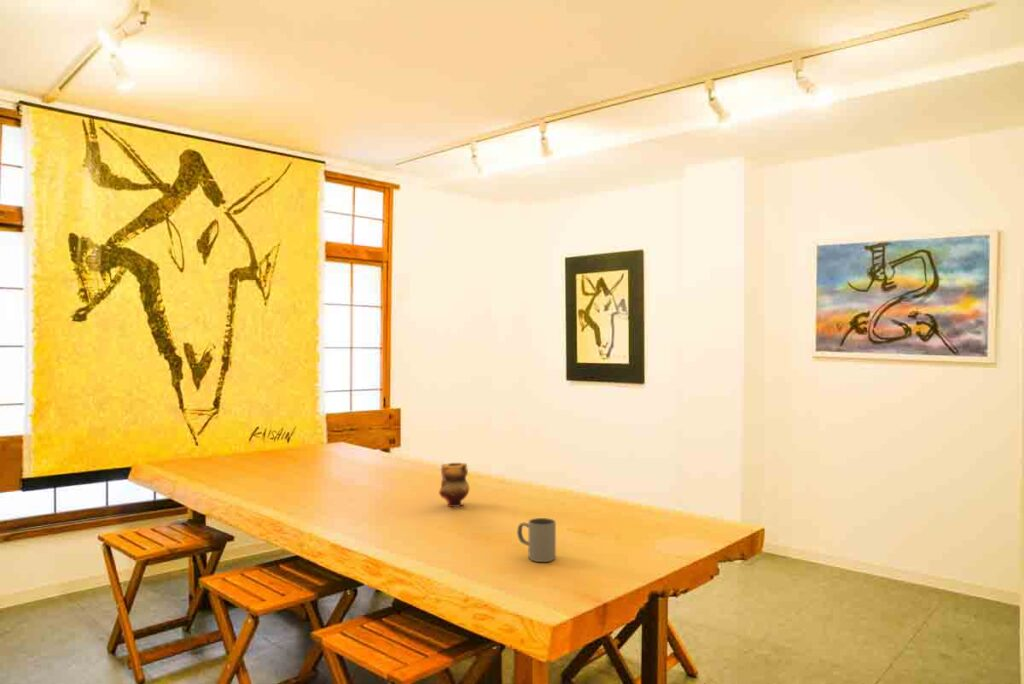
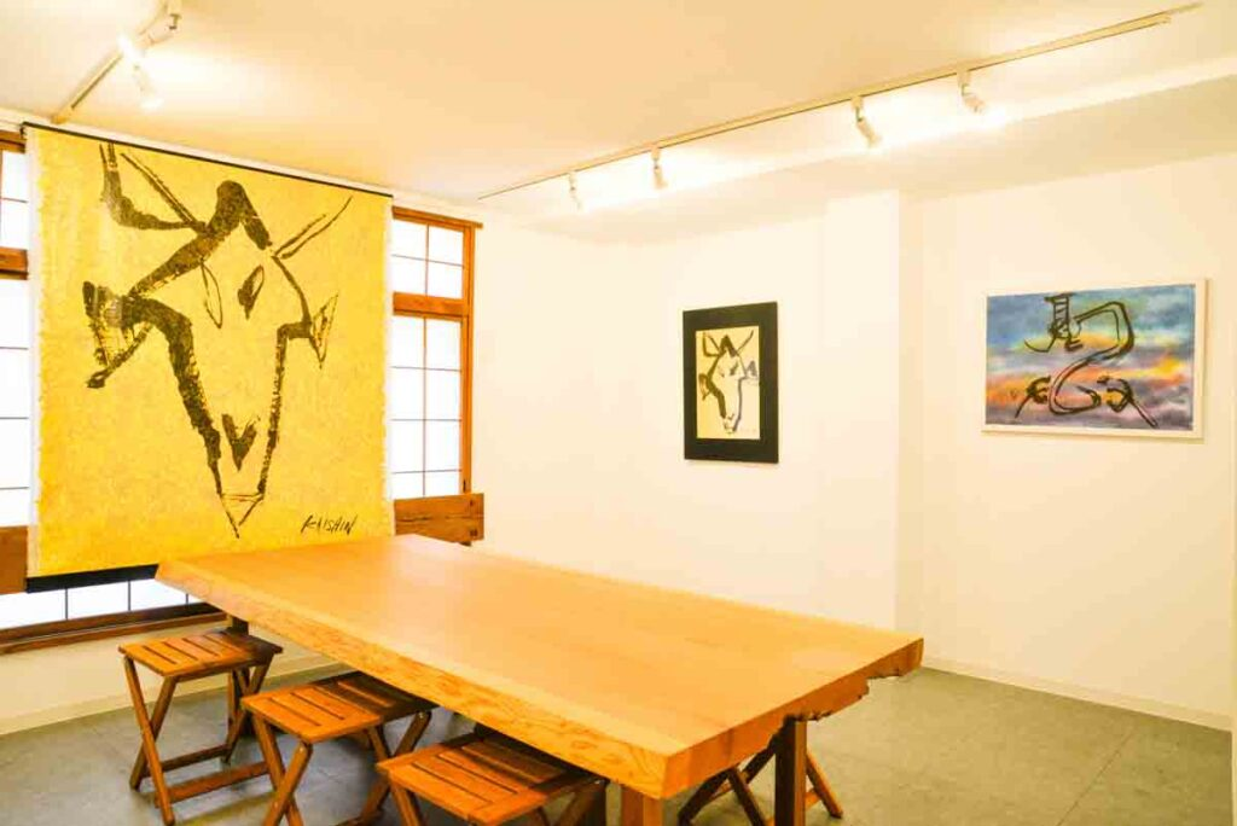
- mug [516,517,557,563]
- teapot [438,462,470,508]
